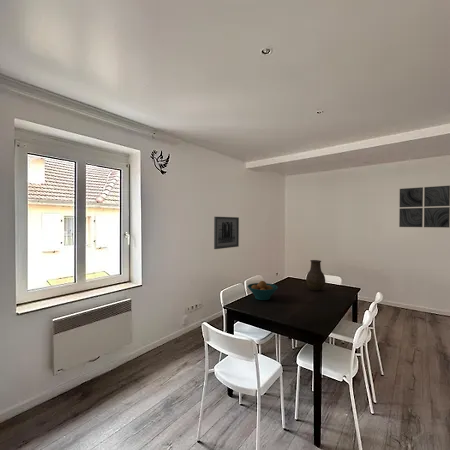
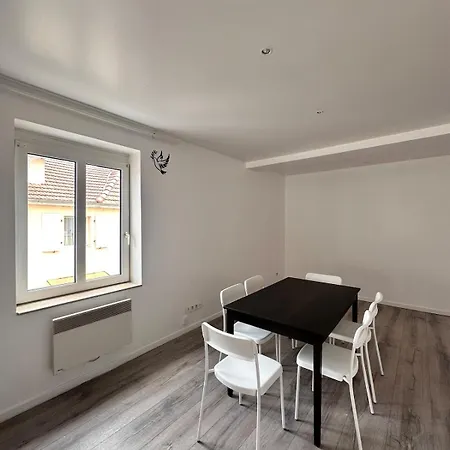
- vase [305,259,326,292]
- wall art [213,216,240,250]
- wall art [398,185,450,229]
- fruit bowl [247,280,279,301]
